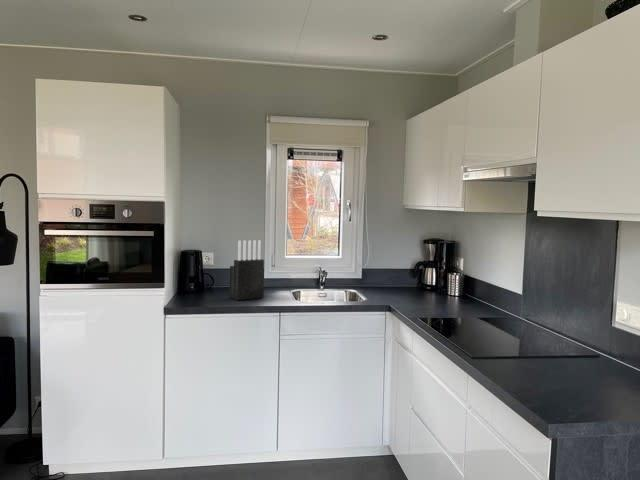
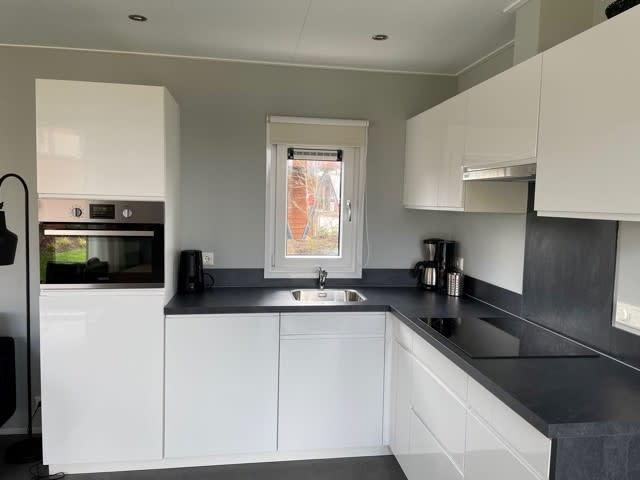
- knife block [228,239,265,301]
